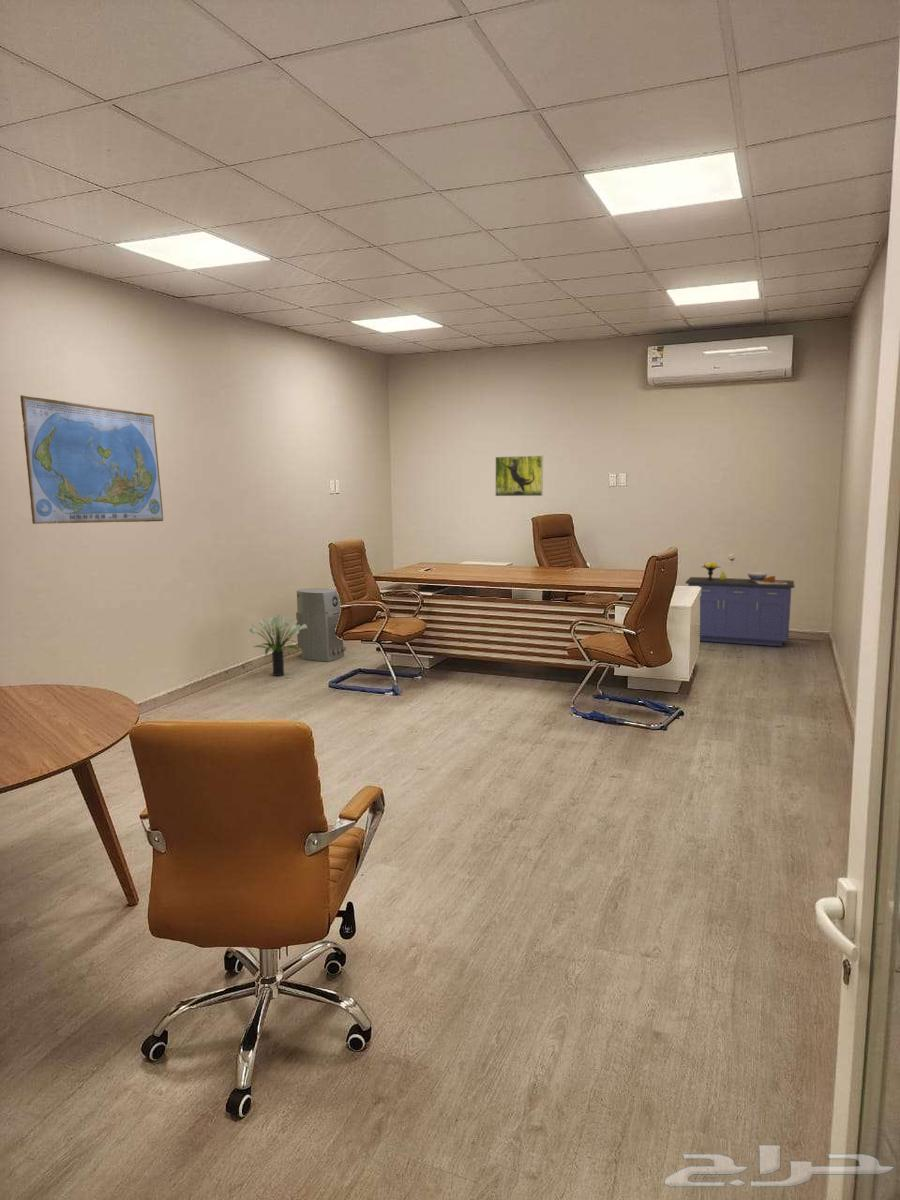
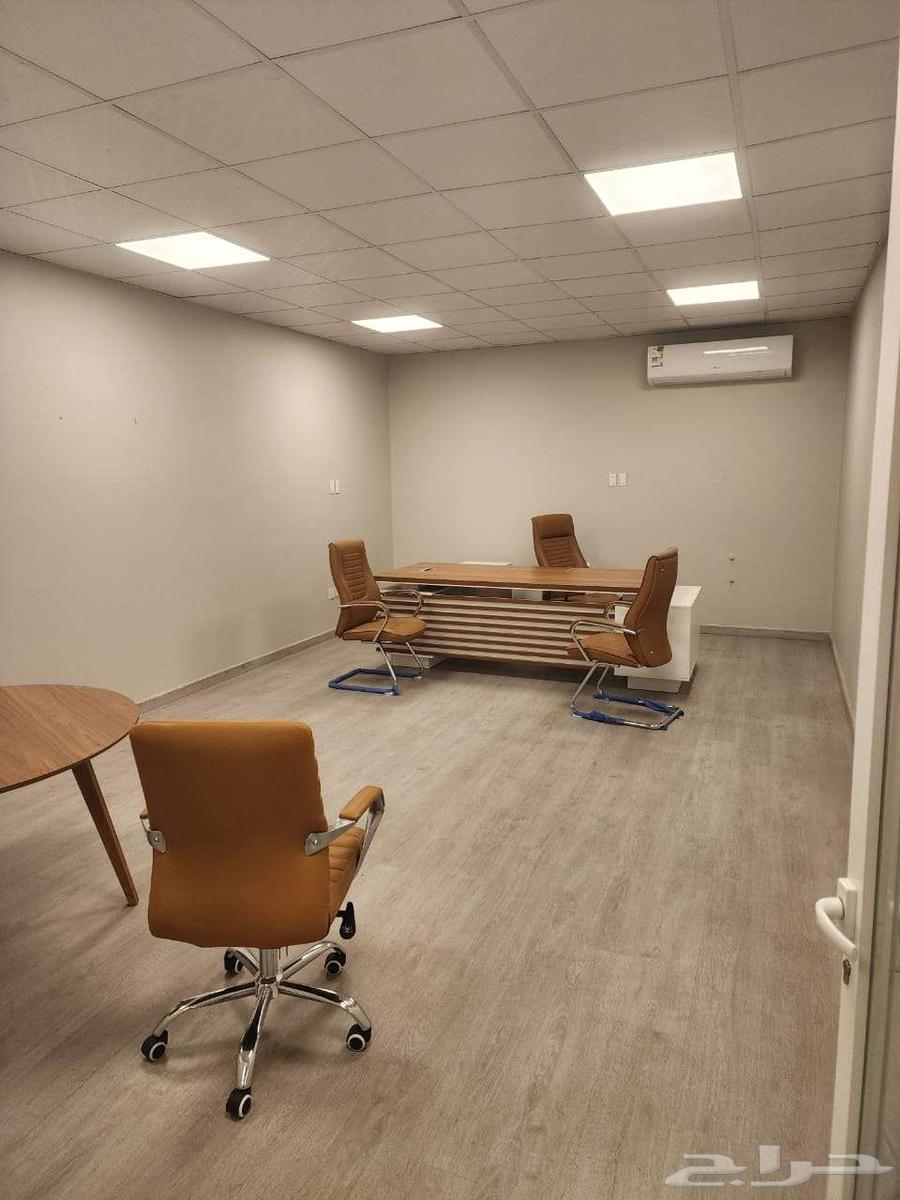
- storage cabinet [684,561,795,647]
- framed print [494,455,544,497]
- air purifier [295,587,347,662]
- world map [19,394,164,525]
- potted plant [248,613,307,677]
